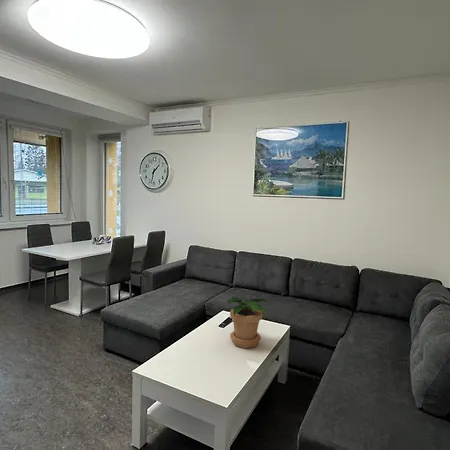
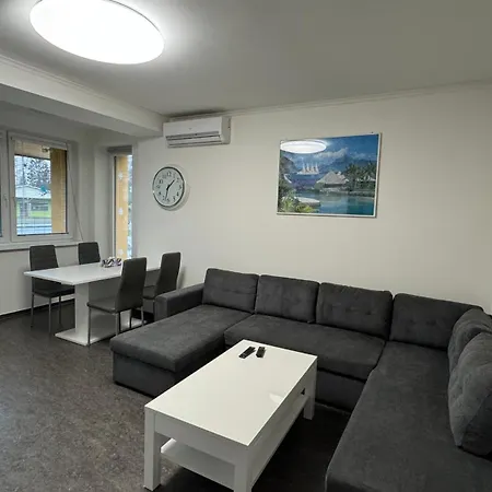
- potted plant [226,296,269,349]
